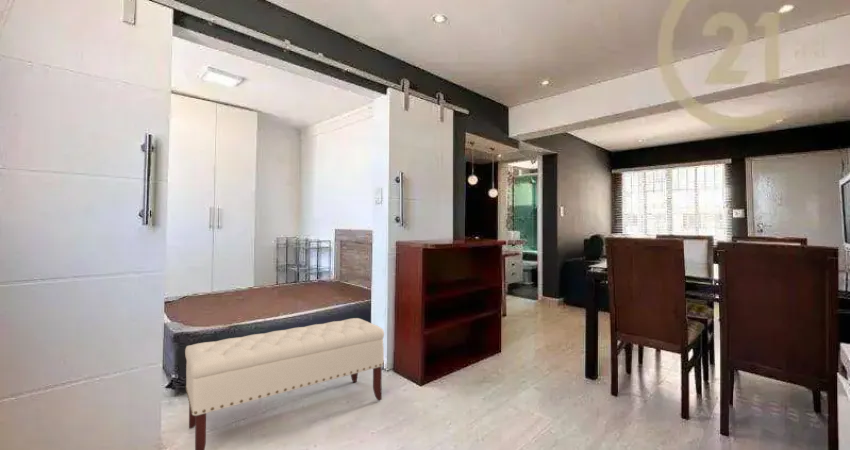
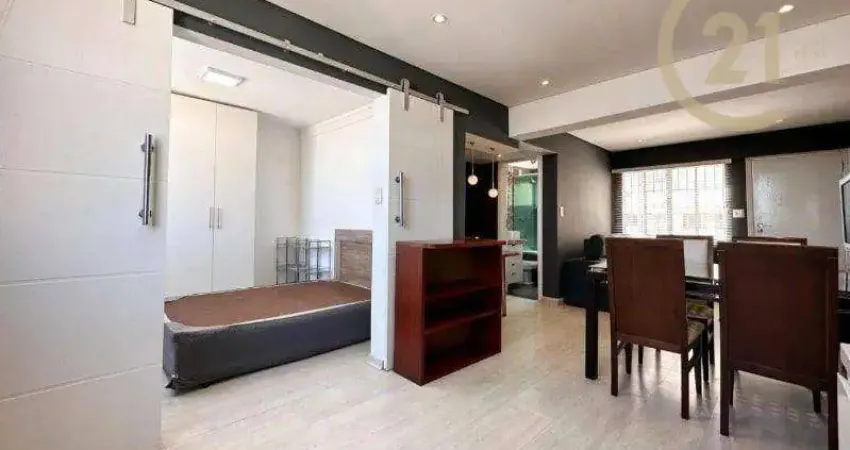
- bench [184,317,385,450]
